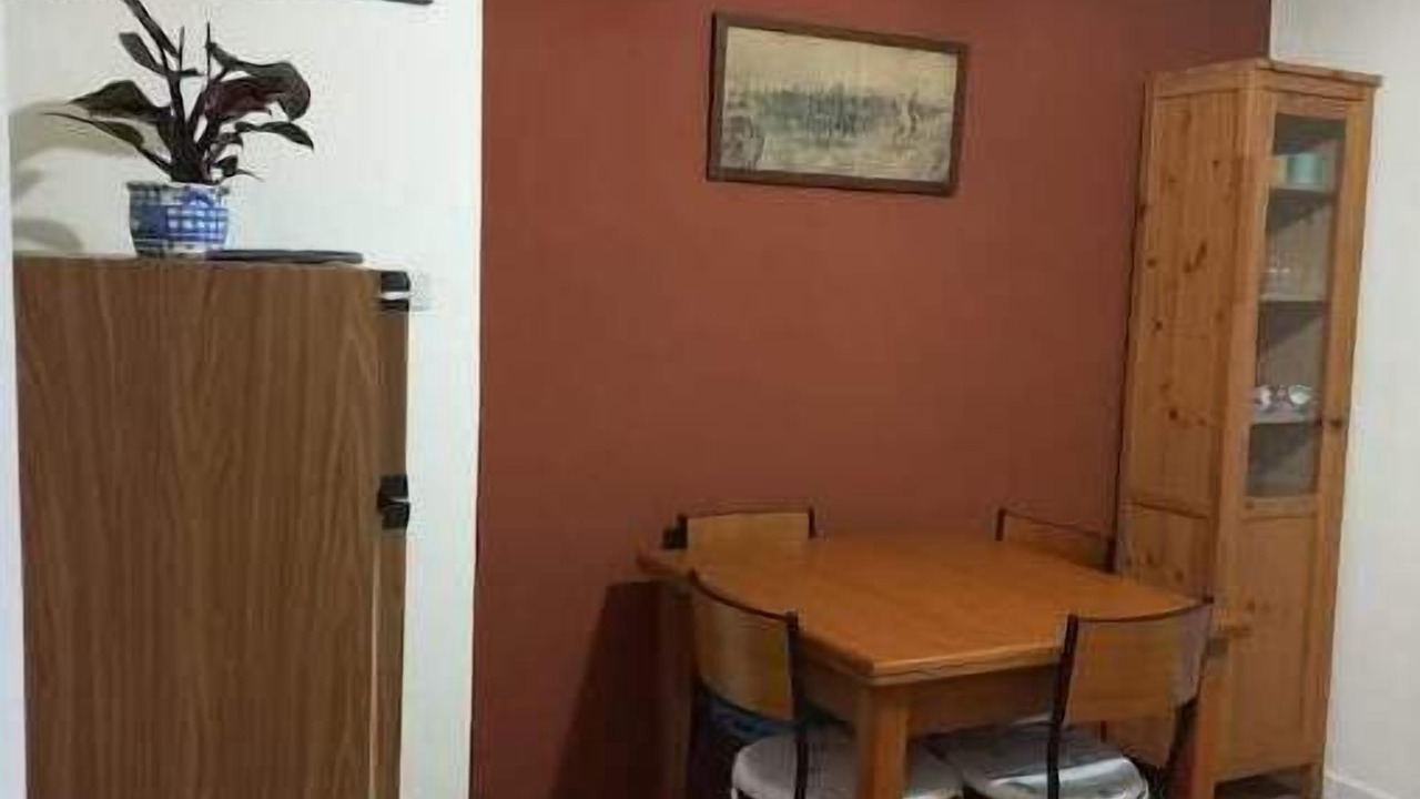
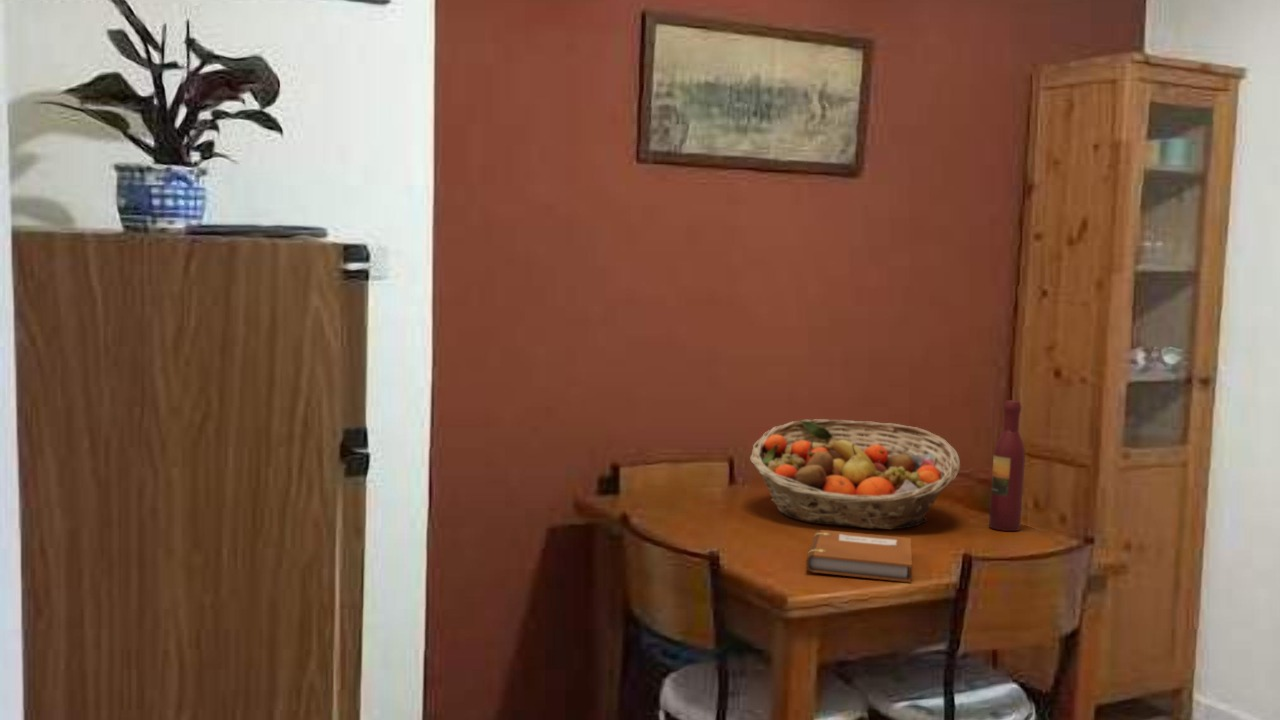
+ wine bottle [988,399,1026,532]
+ fruit basket [749,418,961,531]
+ notebook [805,529,913,583]
